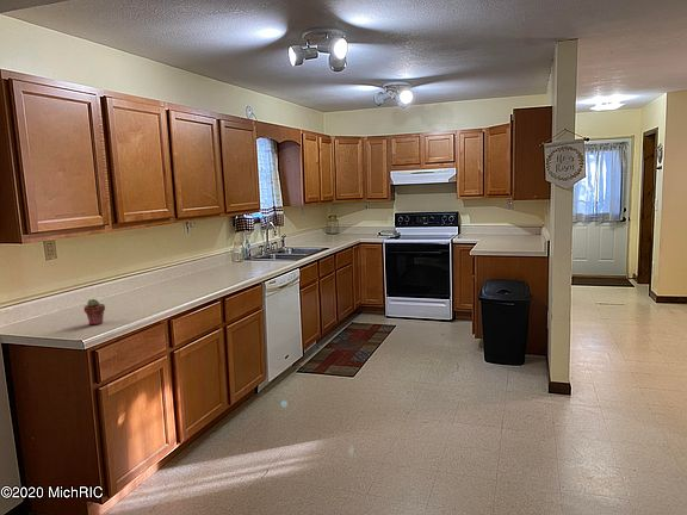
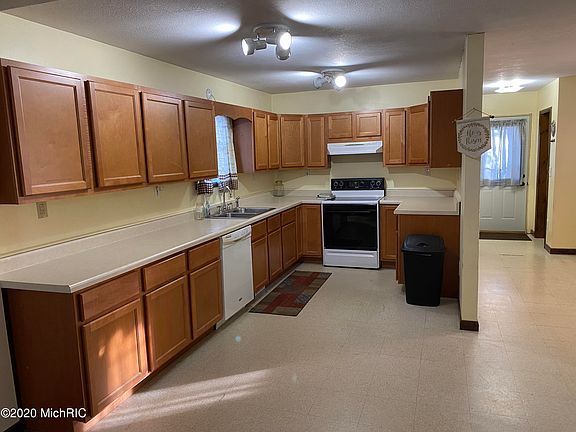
- potted succulent [82,298,106,325]
